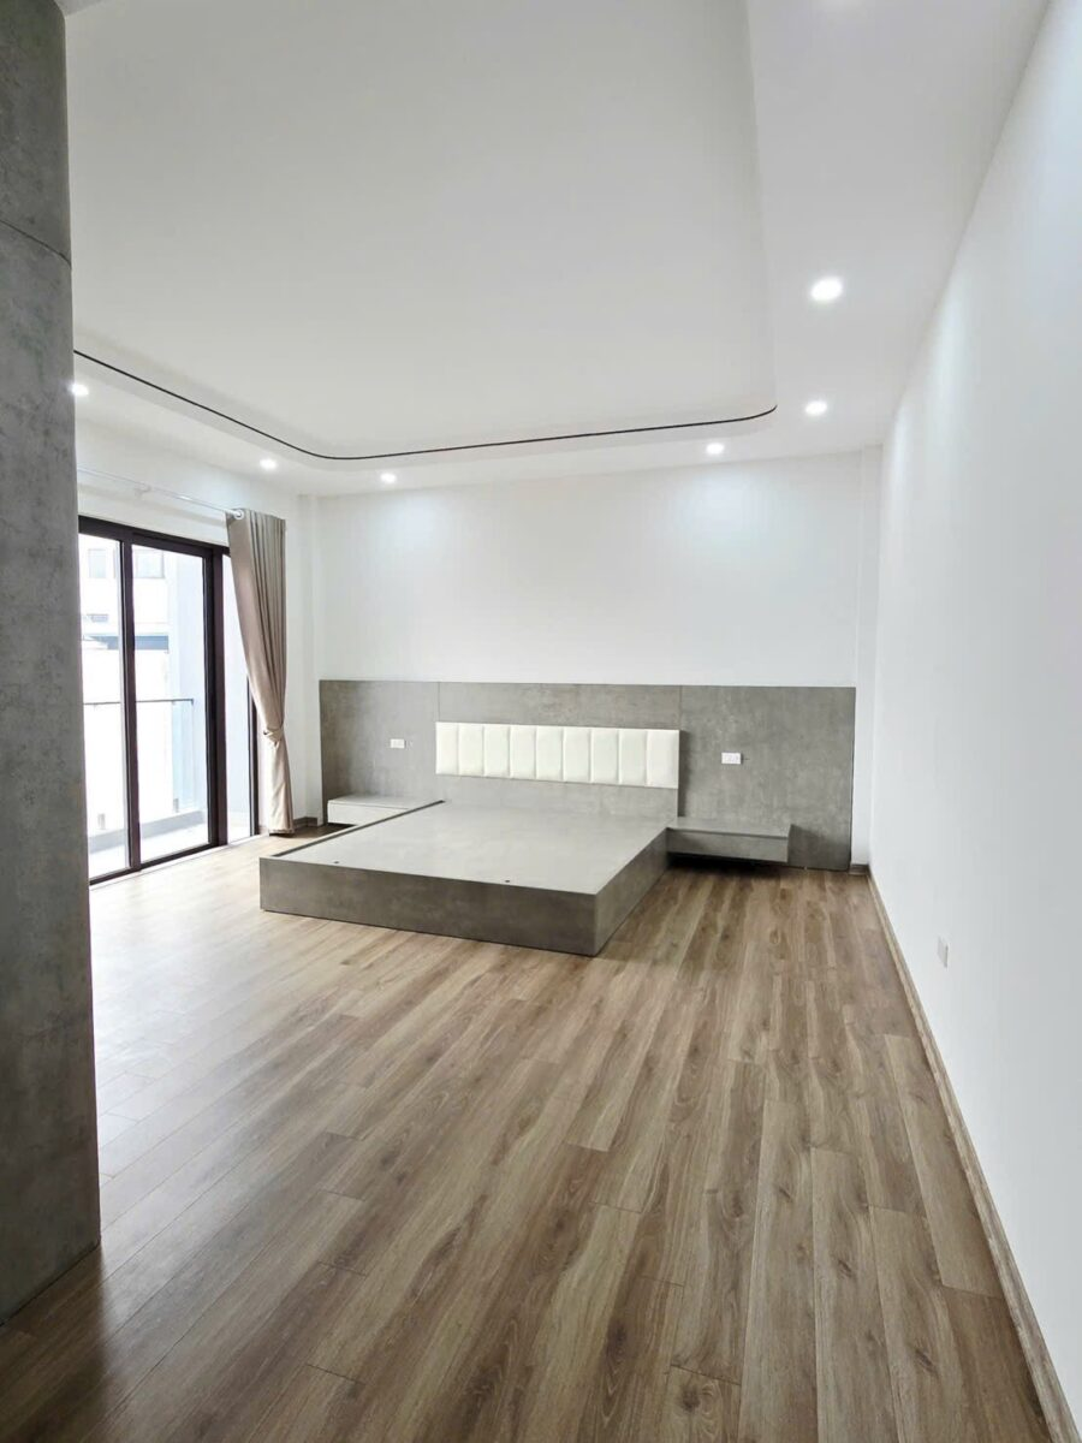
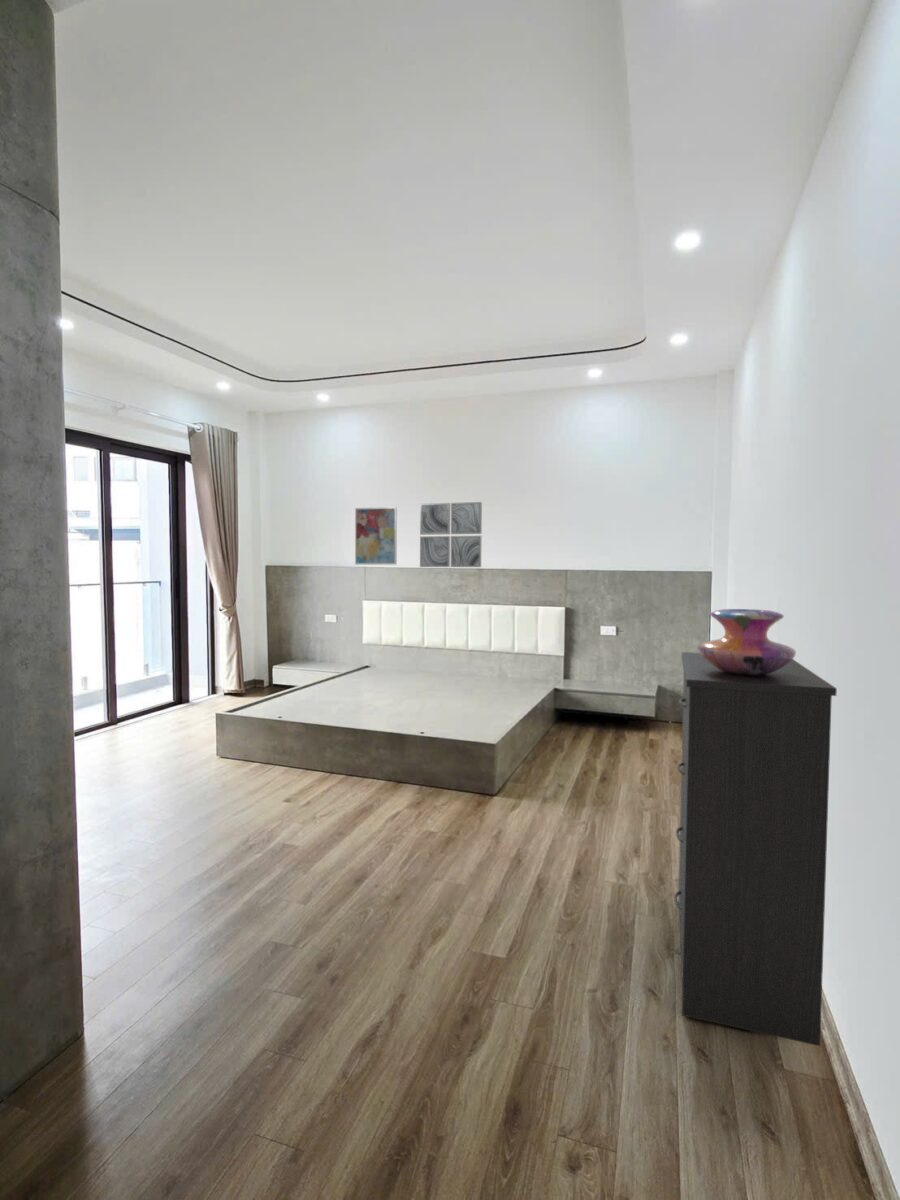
+ wall art [354,506,398,566]
+ wall art [419,501,483,568]
+ dresser [673,651,838,1047]
+ decorative vase [697,608,797,675]
